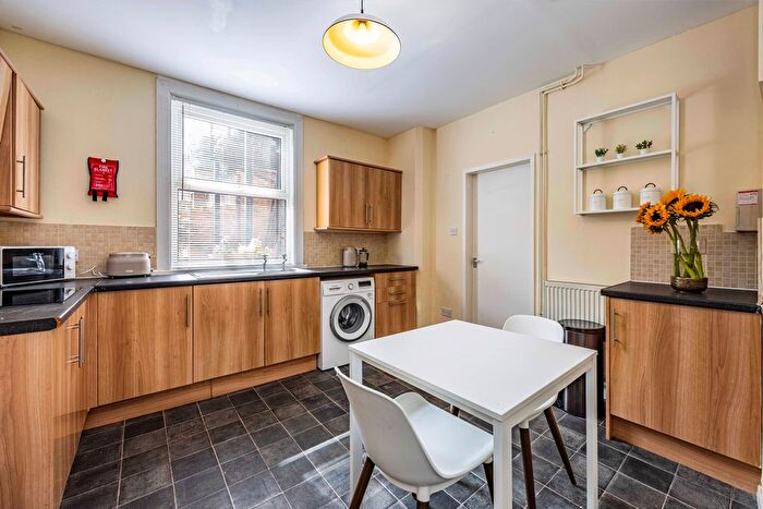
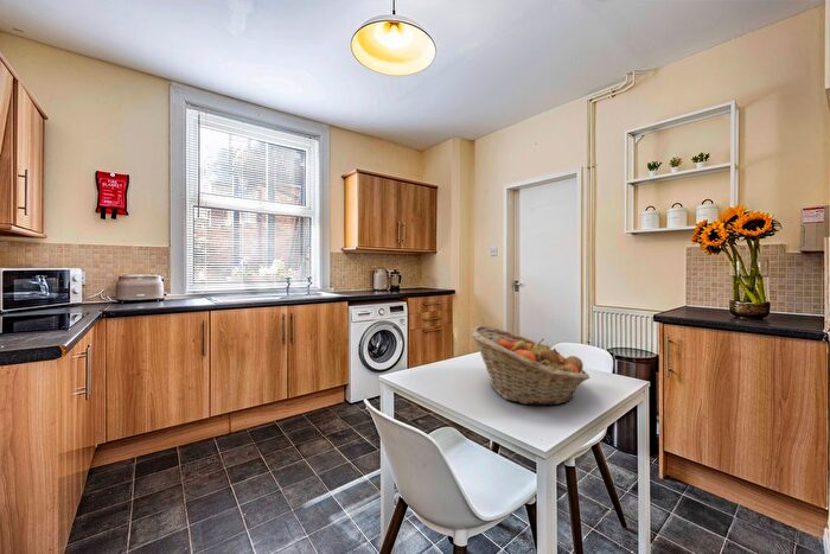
+ fruit basket [468,325,590,407]
